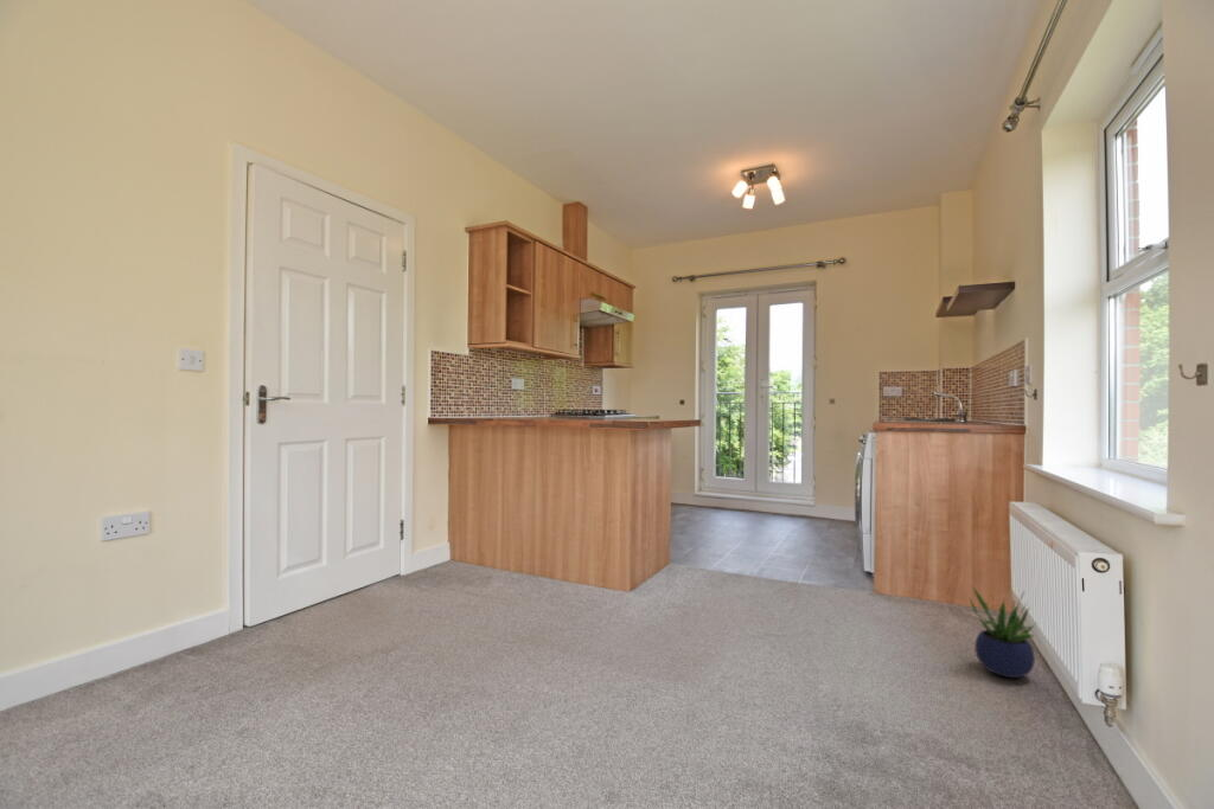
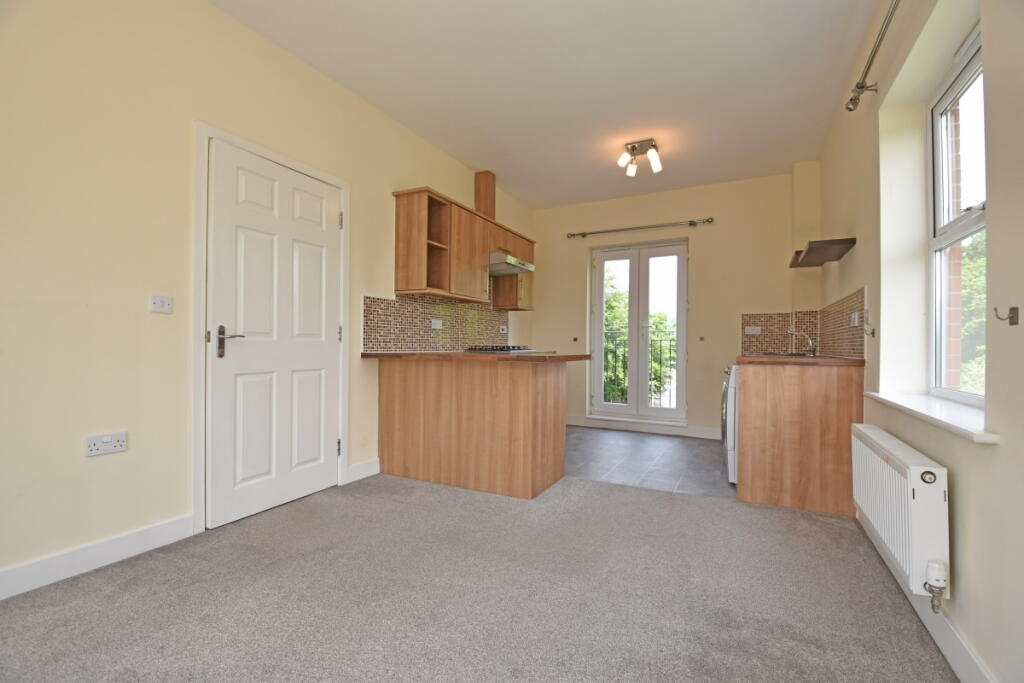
- potted plant [969,585,1037,679]
